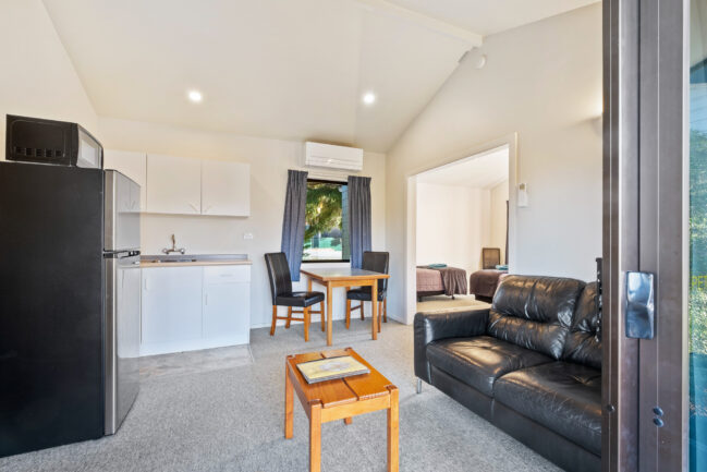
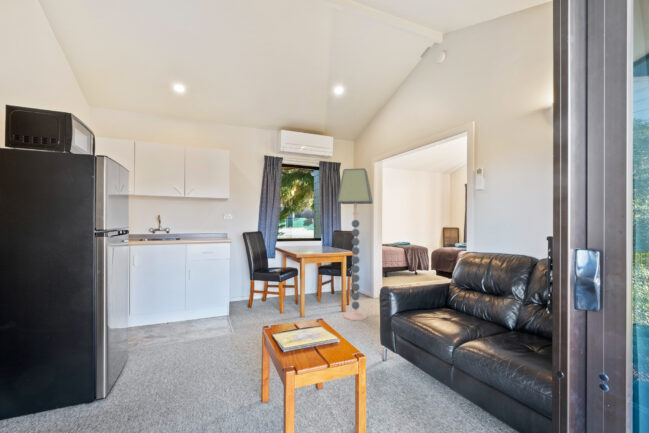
+ floor lamp [336,167,374,321]
